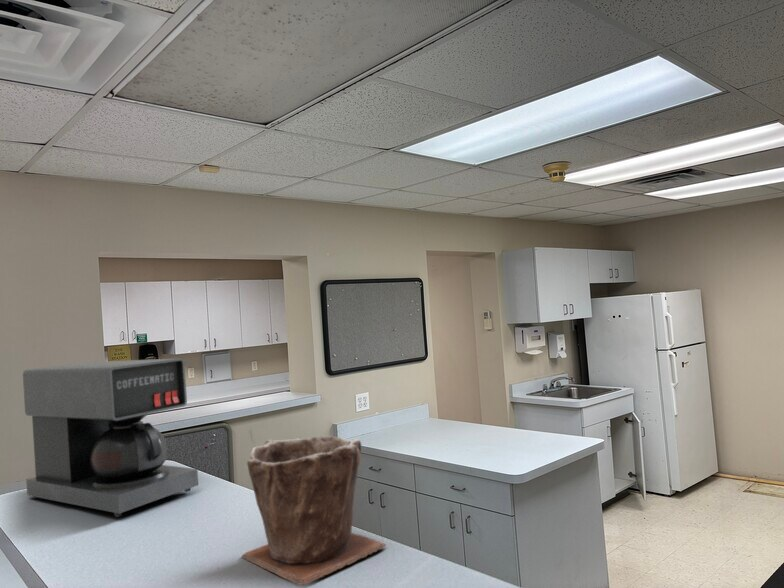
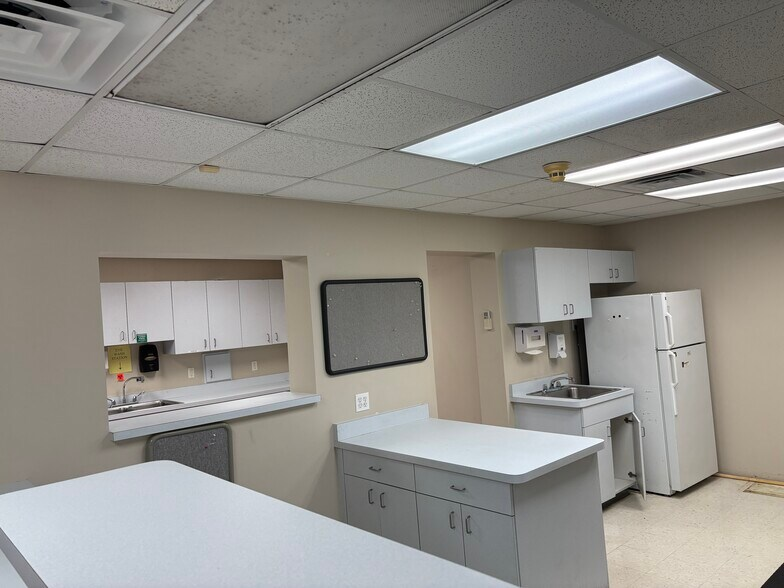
- plant pot [241,435,387,587]
- coffee maker [22,357,199,518]
